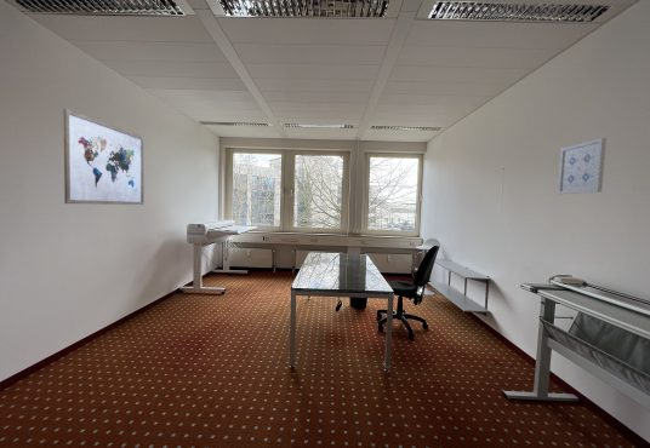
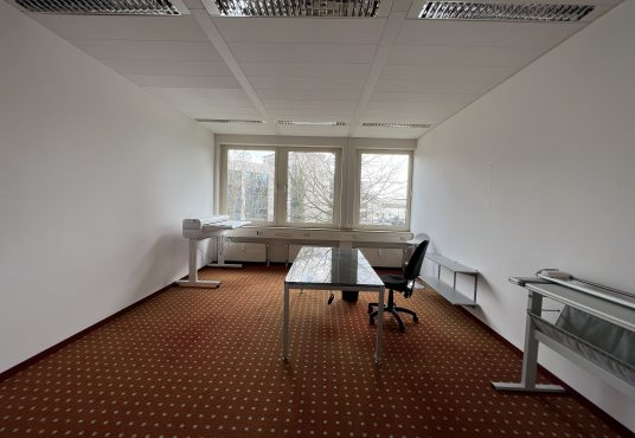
- wall art [557,137,608,195]
- wall art [62,108,146,206]
